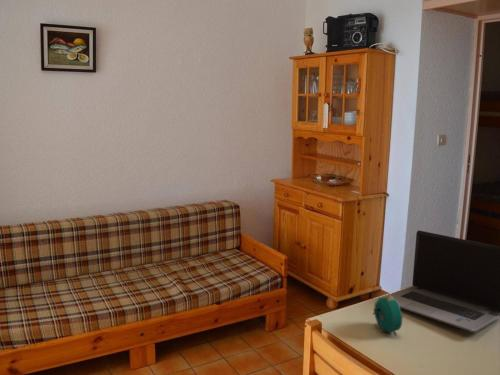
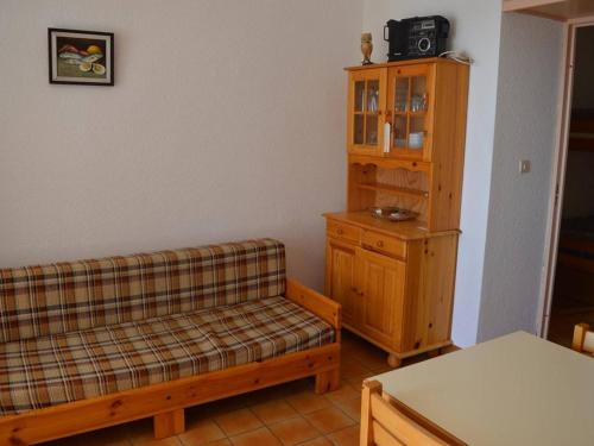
- laptop computer [387,230,500,333]
- alarm clock [372,294,403,337]
